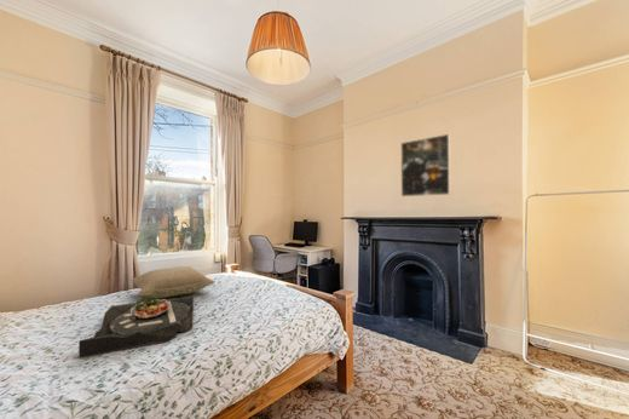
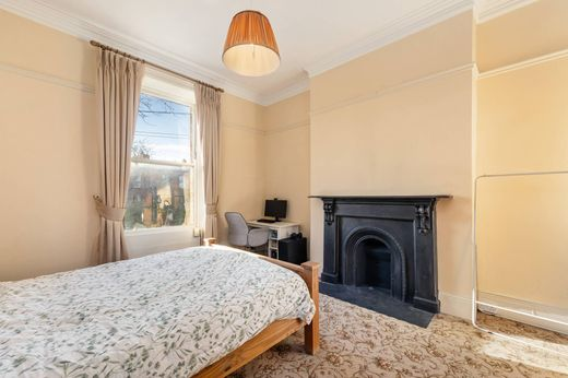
- pillow [131,265,215,299]
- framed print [400,133,451,197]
- serving tray [77,295,195,358]
